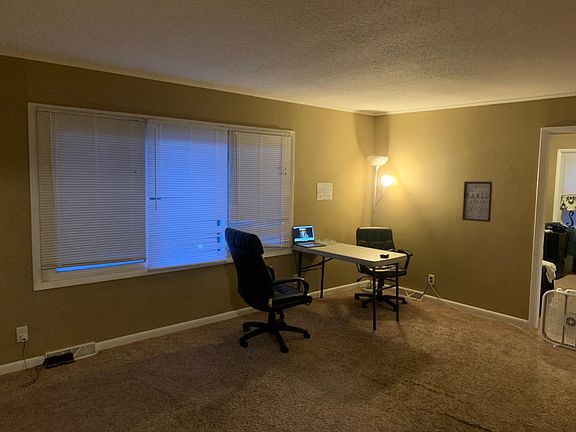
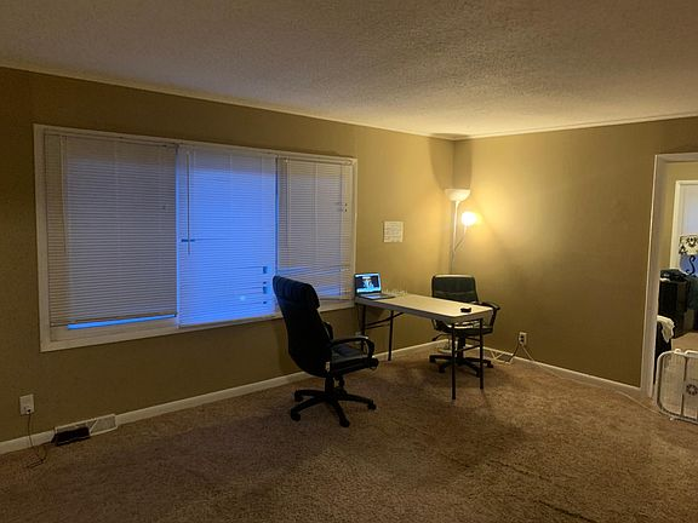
- wall art [462,181,493,223]
